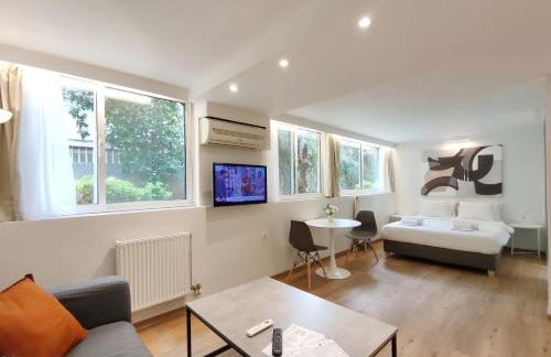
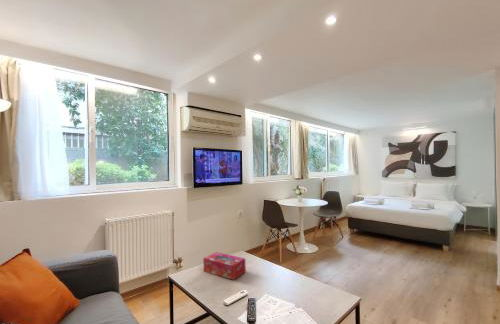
+ tissue box [202,251,247,281]
